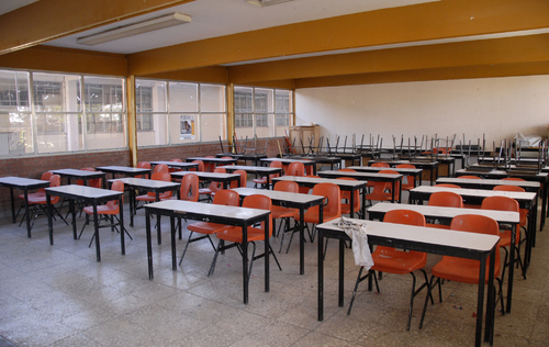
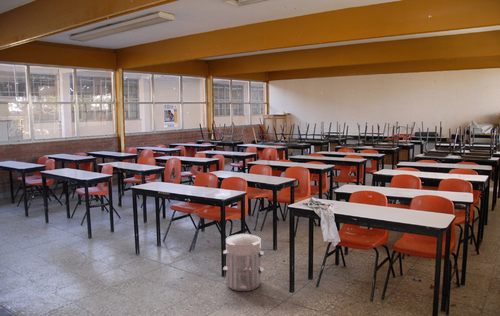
+ waste bin [222,232,265,292]
